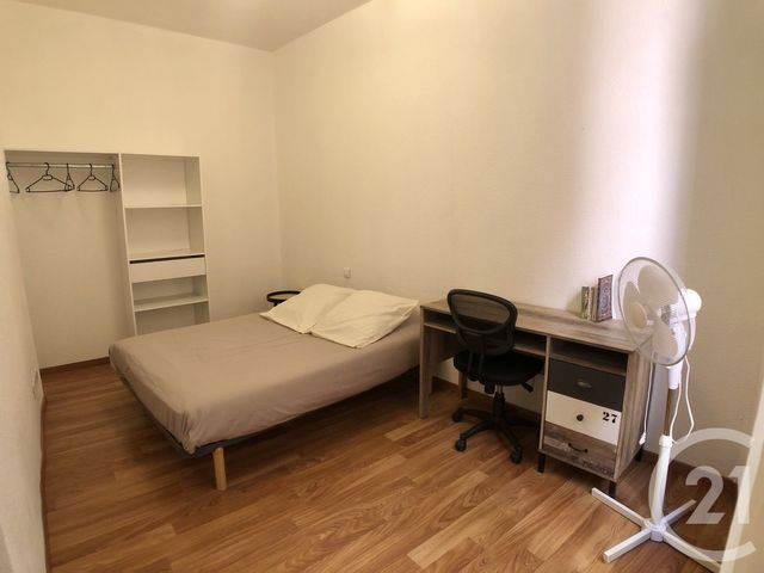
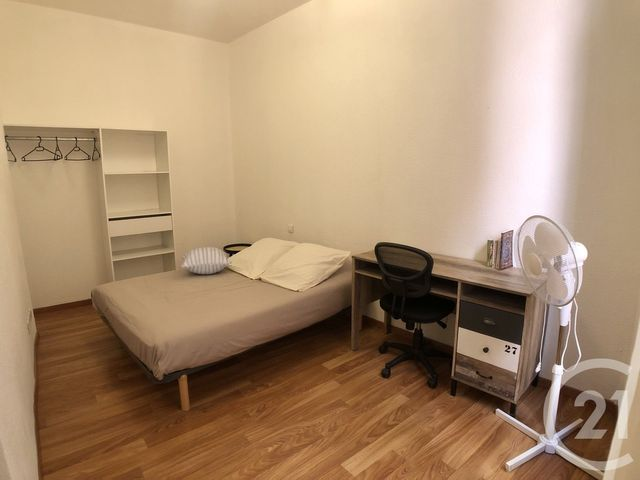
+ pillow [180,246,233,275]
